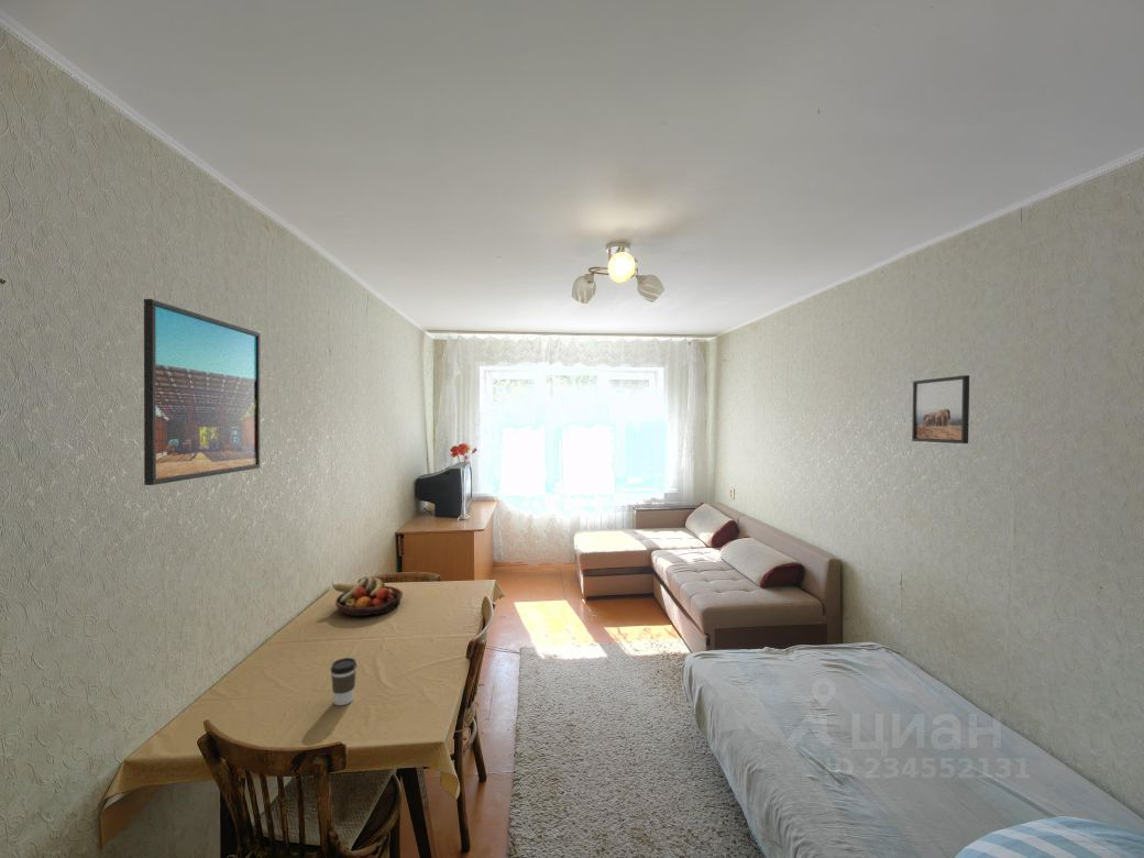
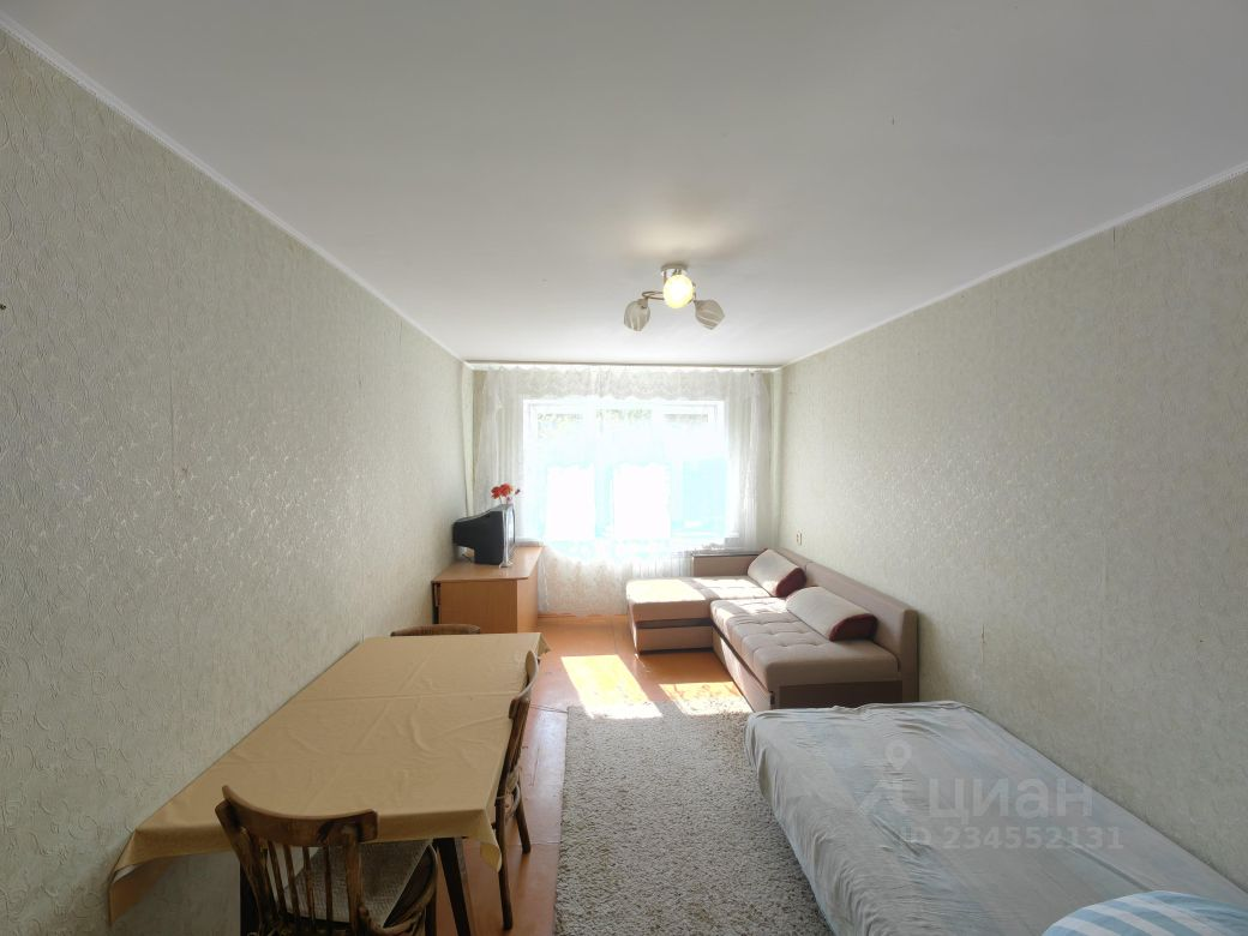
- fruit bowl [331,575,404,617]
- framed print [911,374,970,444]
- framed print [143,298,261,486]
- coffee cup [330,657,358,706]
